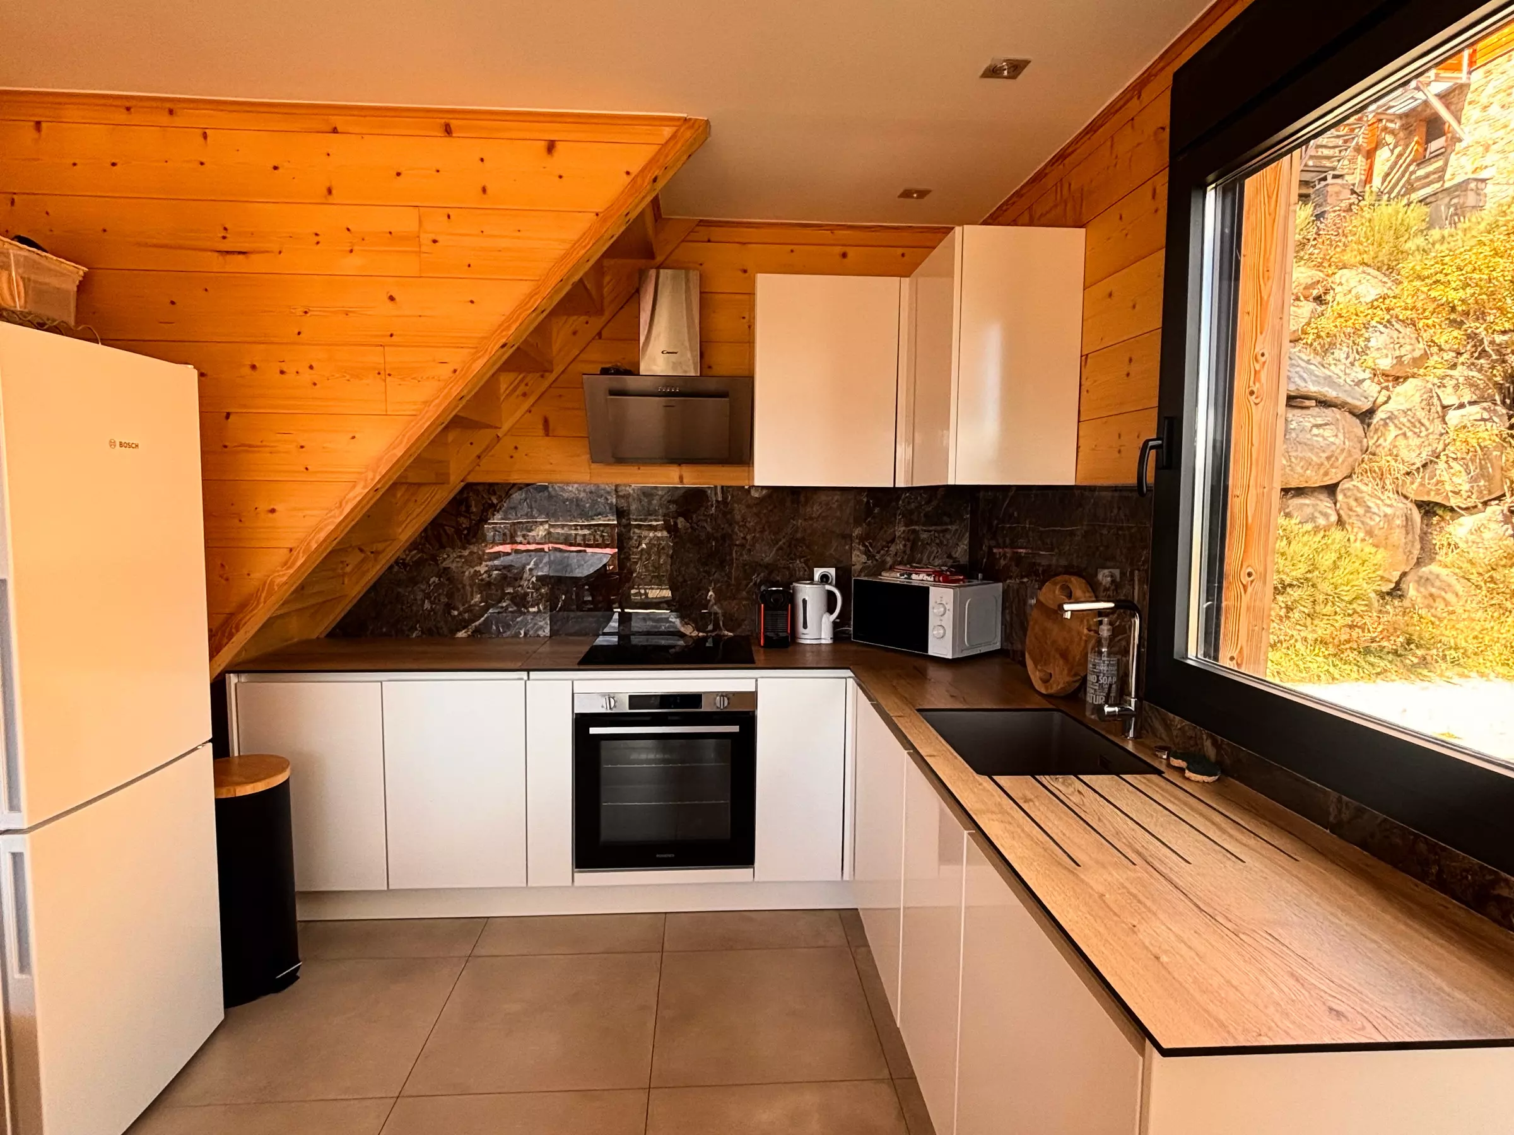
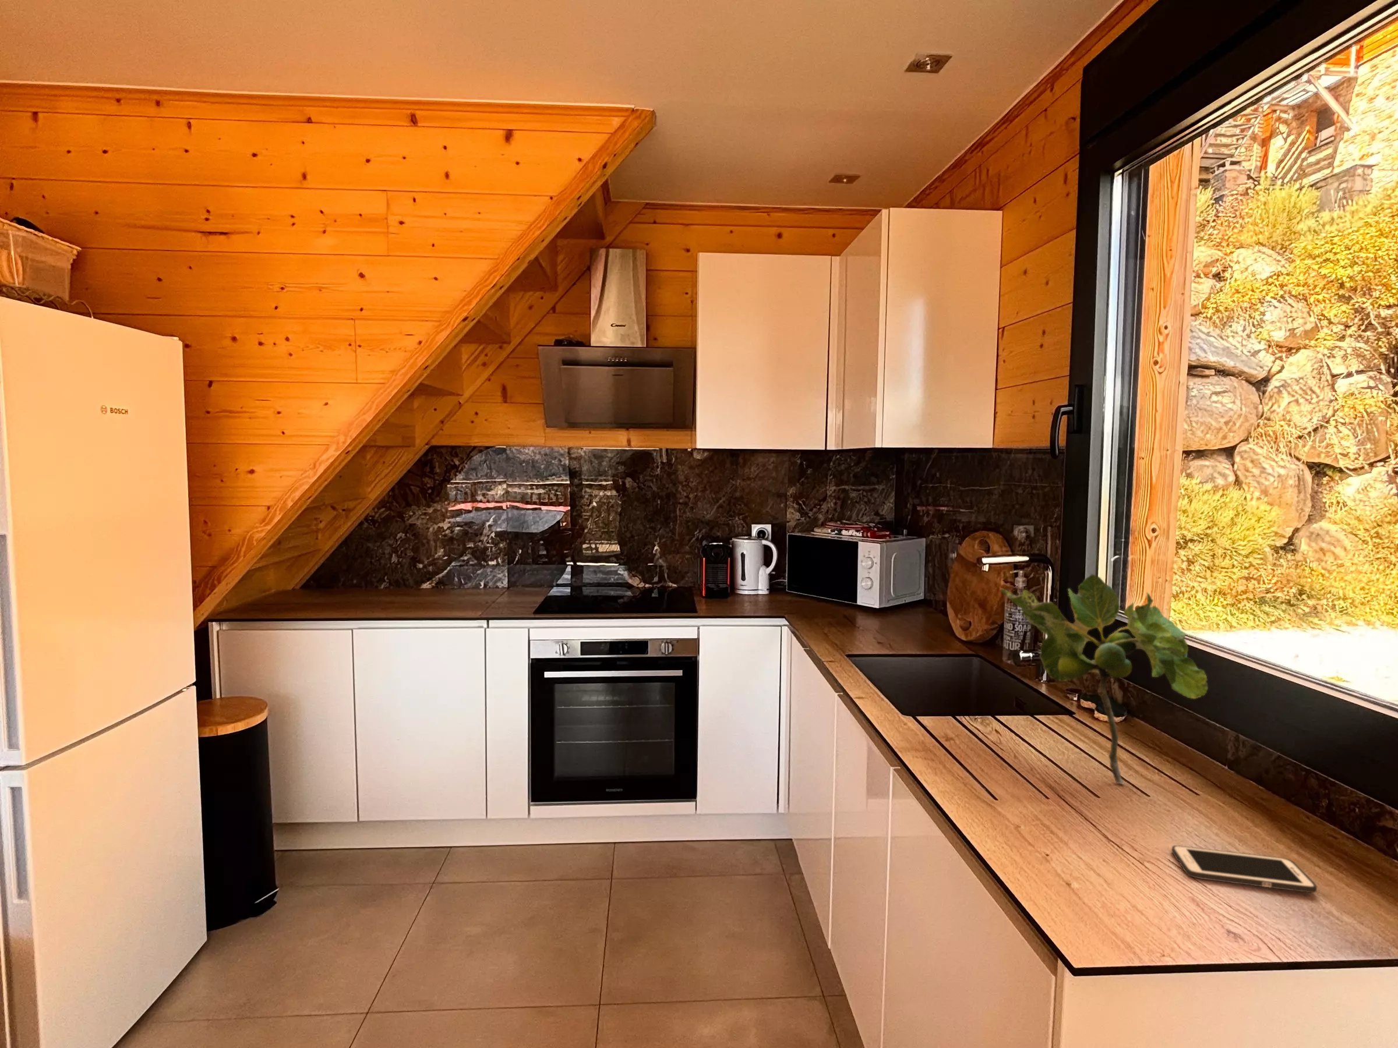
+ plant [1001,574,1209,785]
+ cell phone [1171,844,1318,893]
